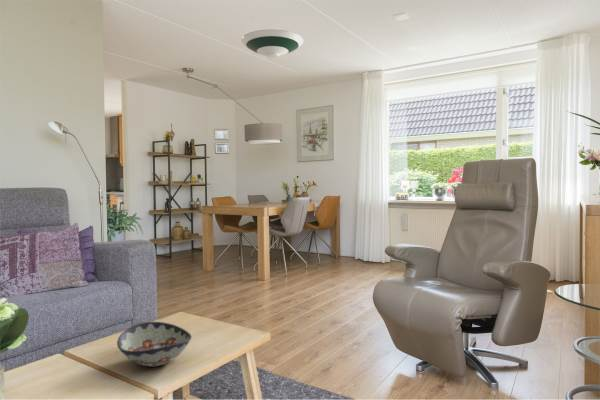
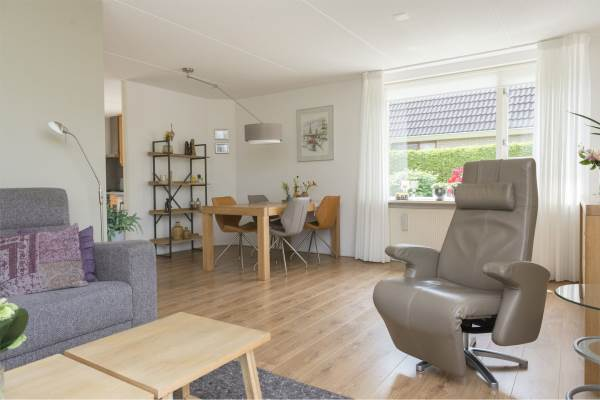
- decorative bowl [116,321,193,368]
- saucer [241,29,304,59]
